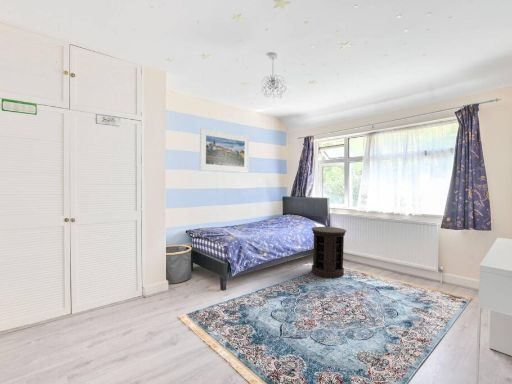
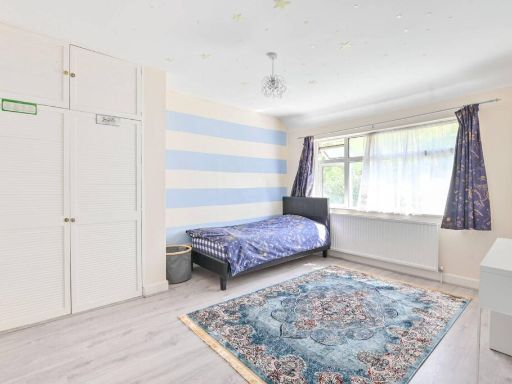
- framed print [199,127,250,174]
- side table [311,226,347,279]
